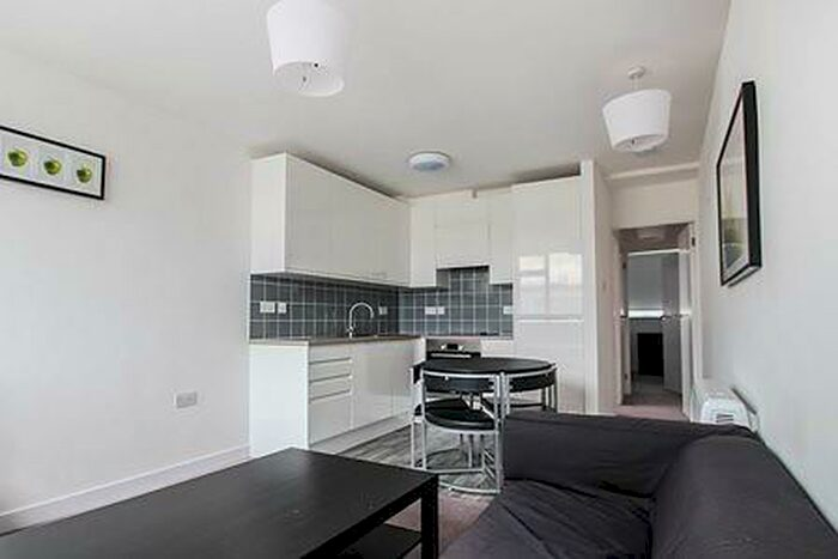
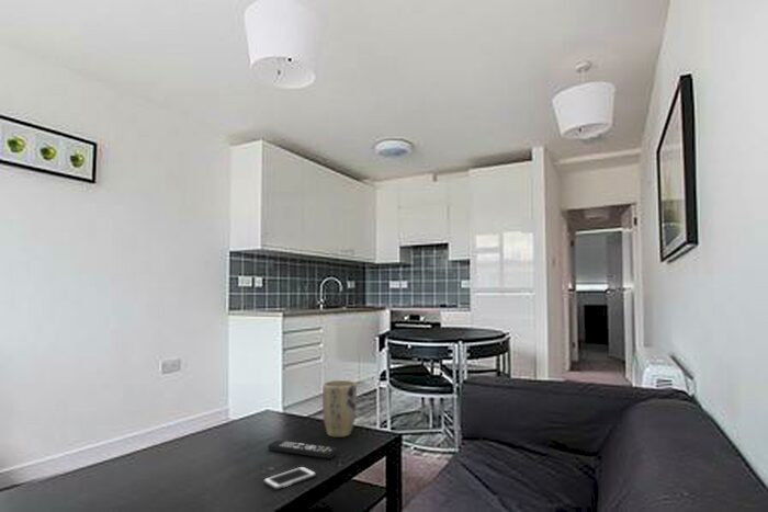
+ remote control [267,440,338,459]
+ plant pot [321,379,358,439]
+ cell phone [262,466,317,490]
